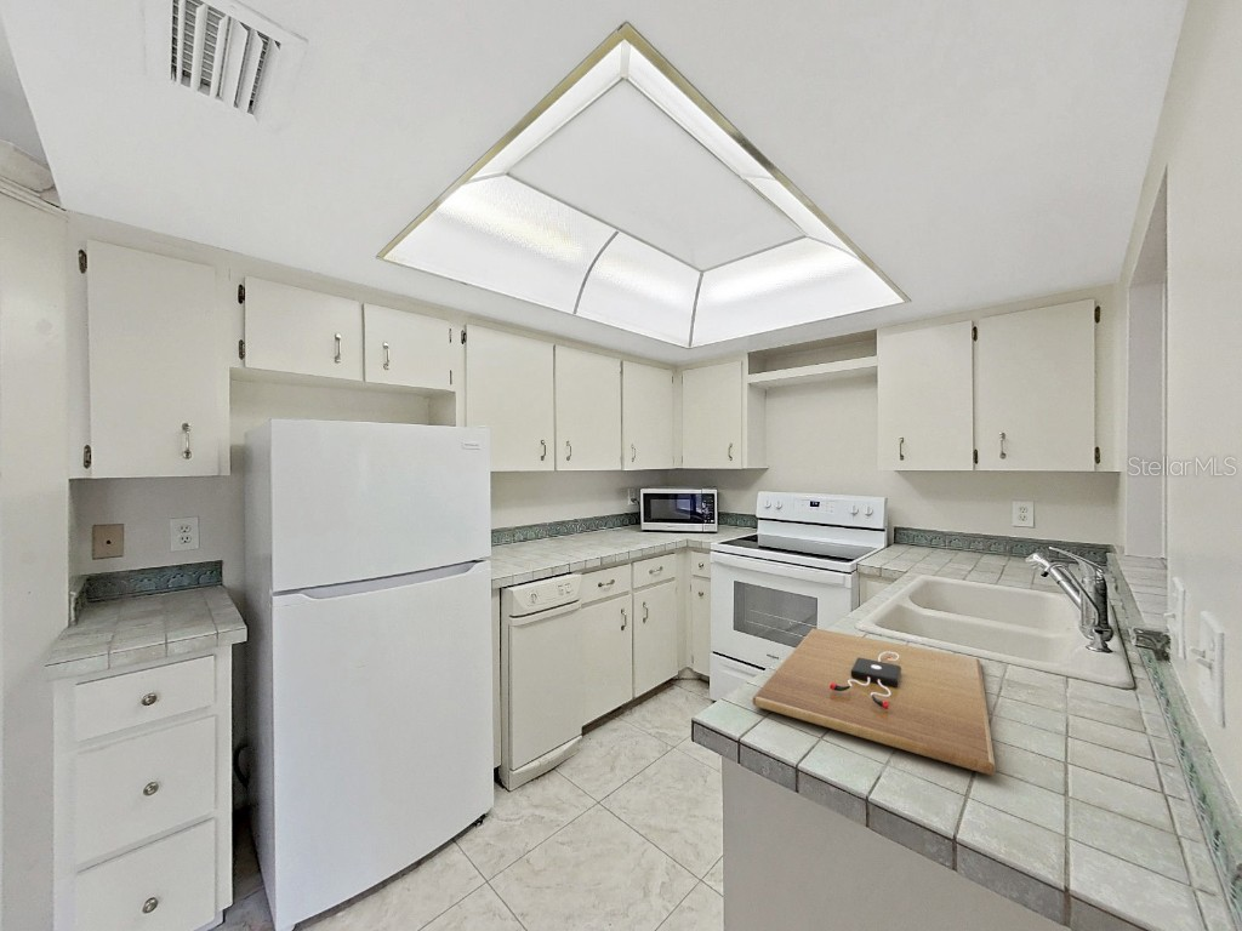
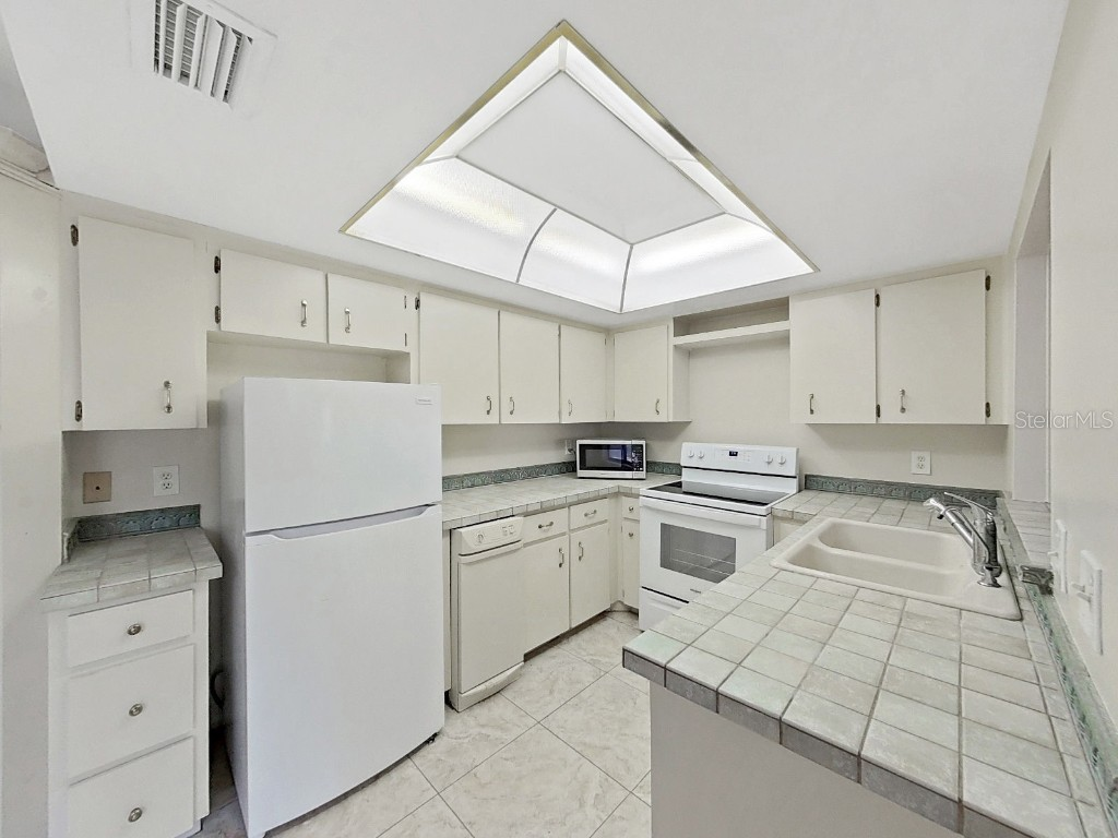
- cutting board [752,628,997,777]
